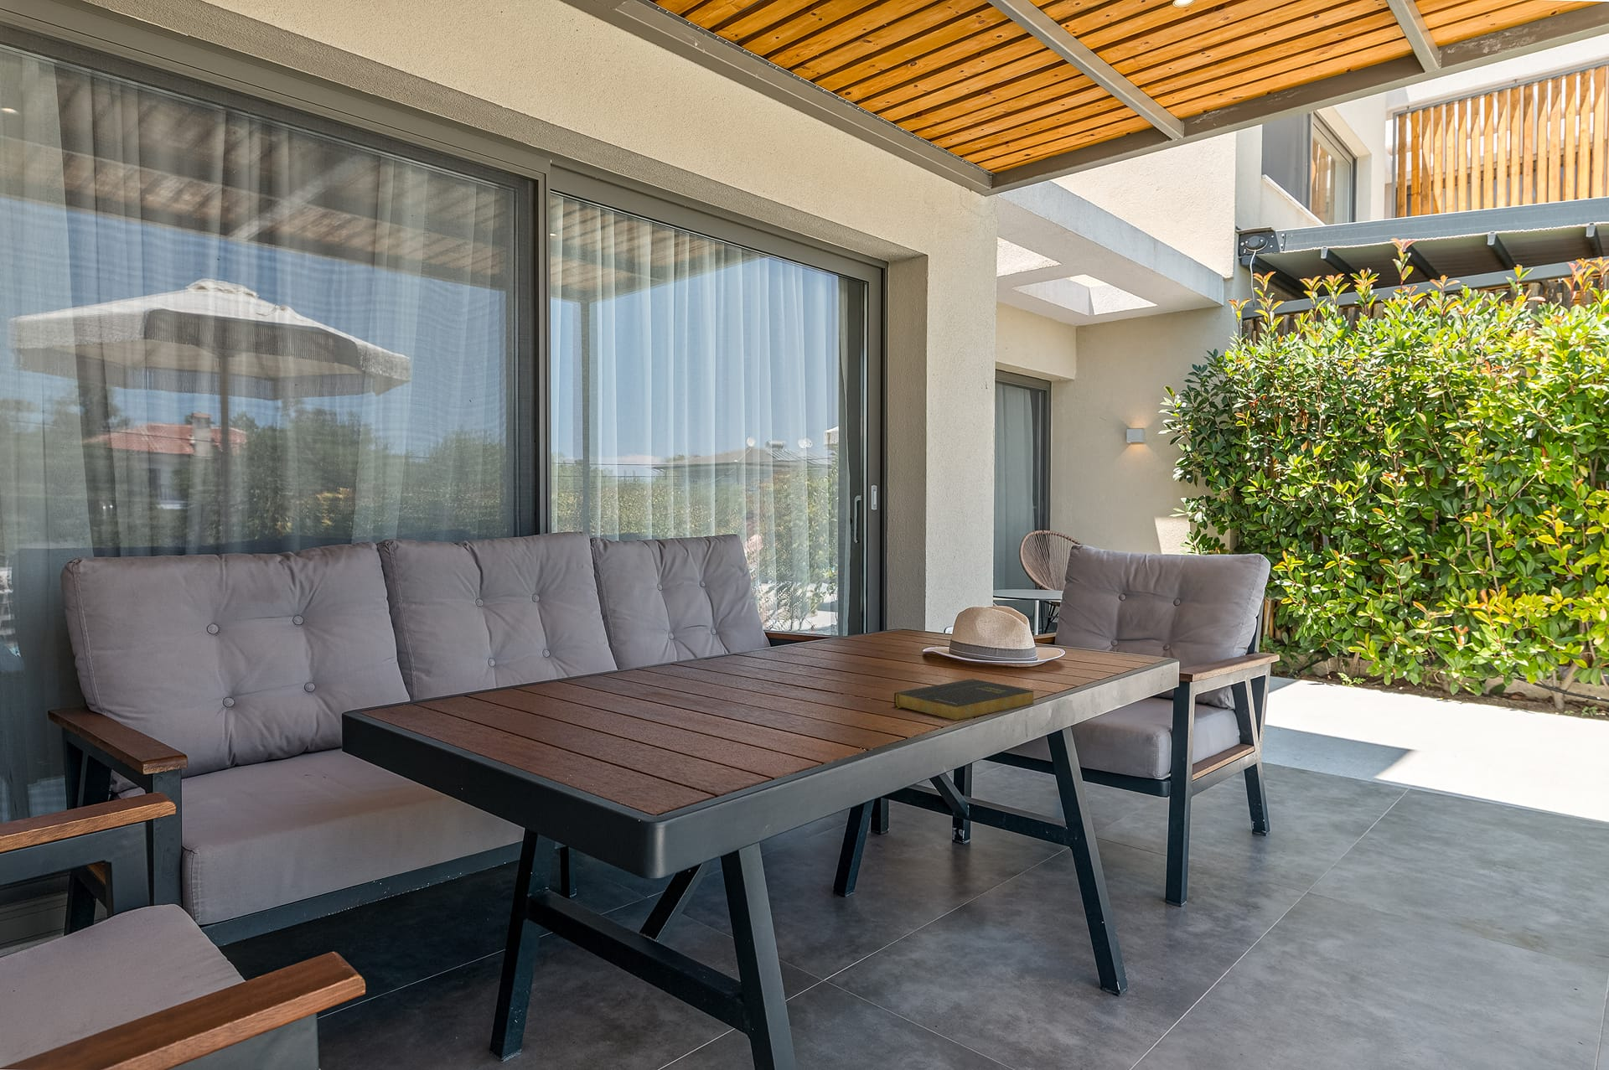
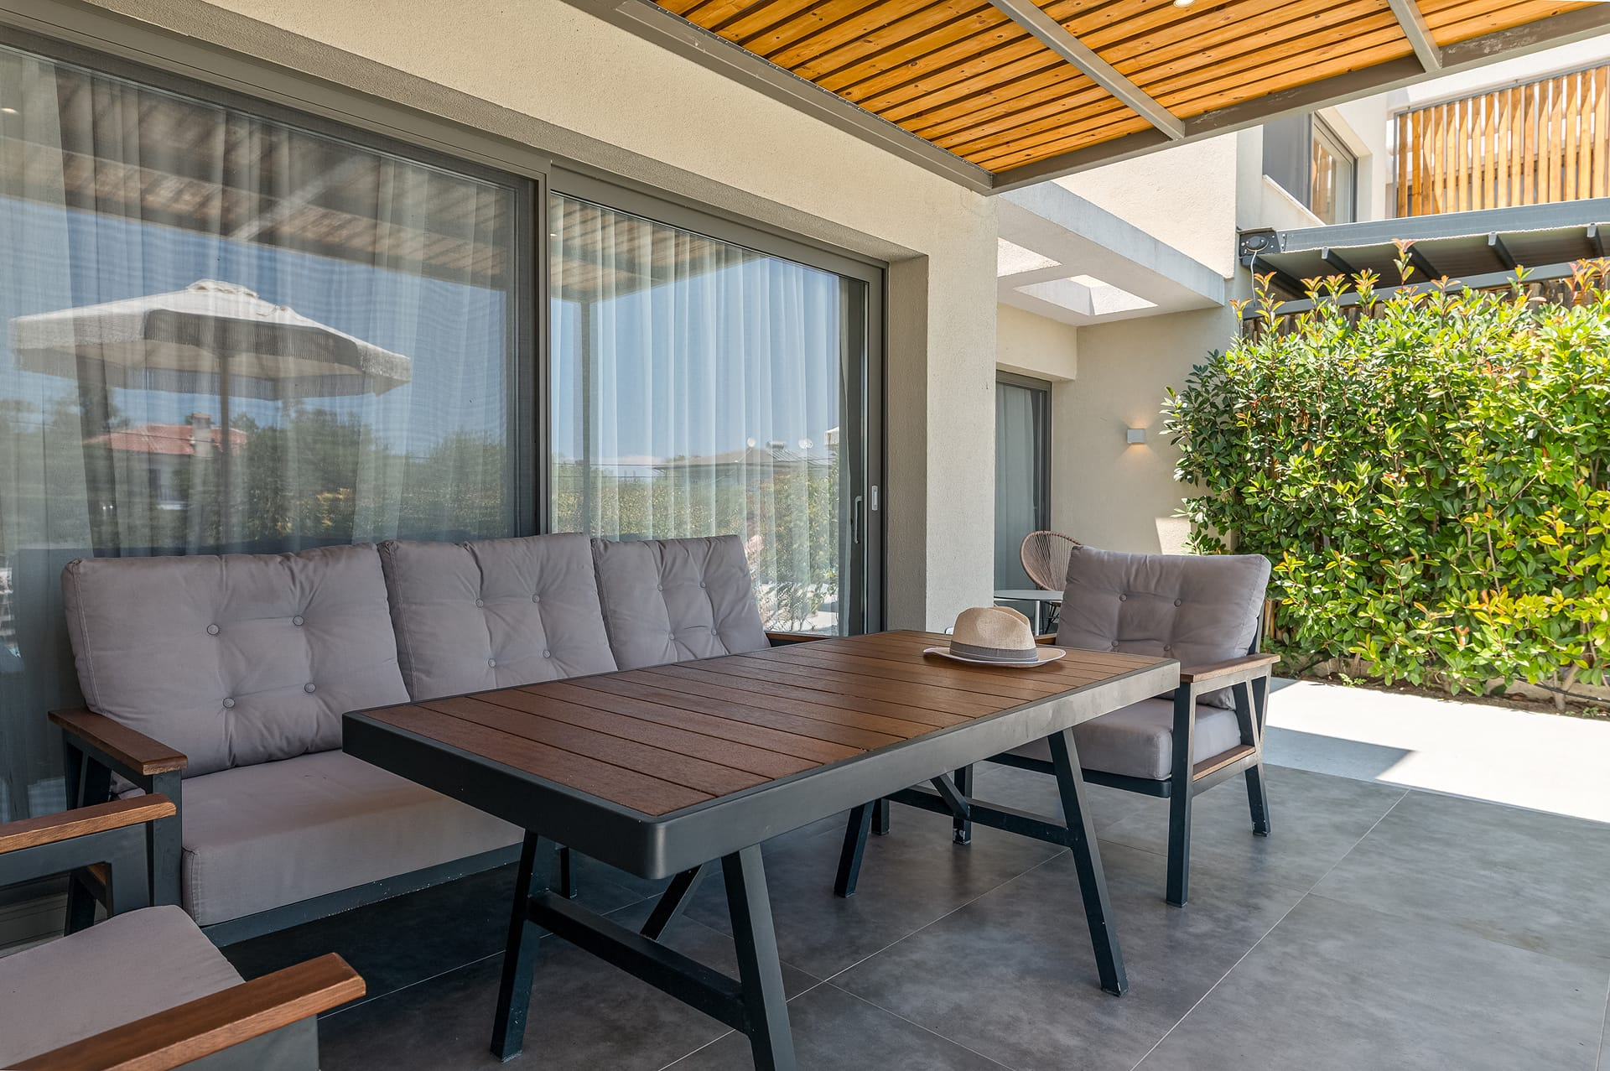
- book [893,678,1034,721]
